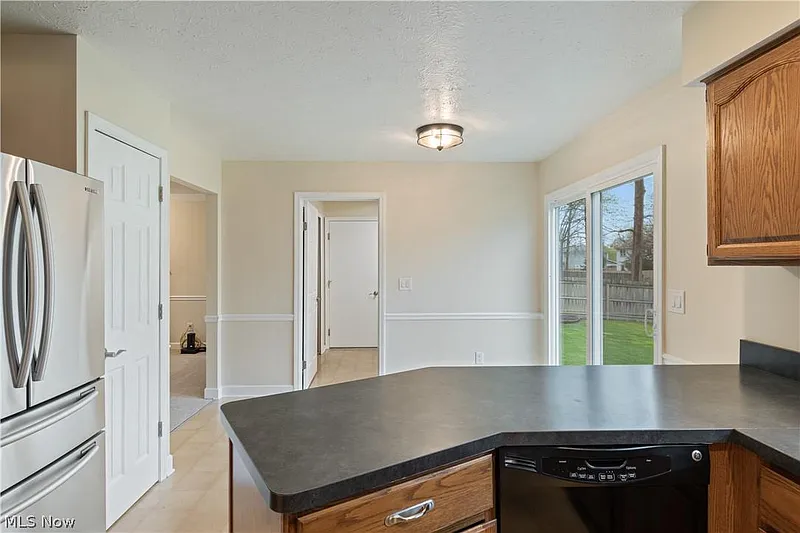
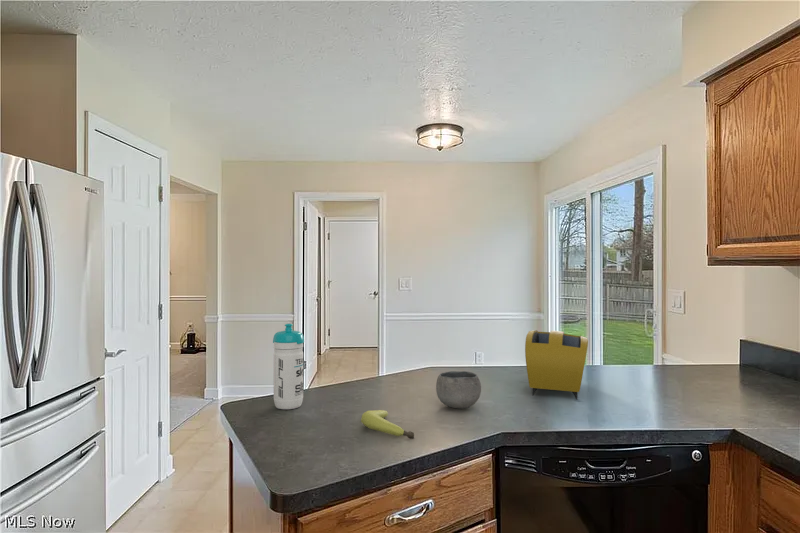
+ toaster [524,329,589,401]
+ banana [360,409,415,439]
+ bowl [435,370,482,409]
+ water bottle [272,323,305,410]
